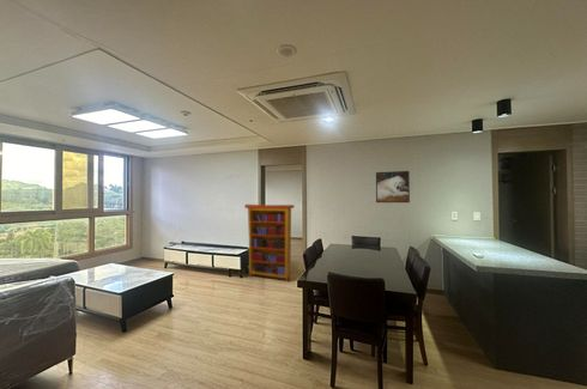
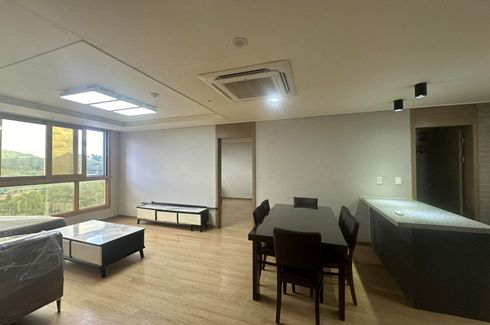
- bookcase [243,203,296,282]
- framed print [375,170,411,203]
